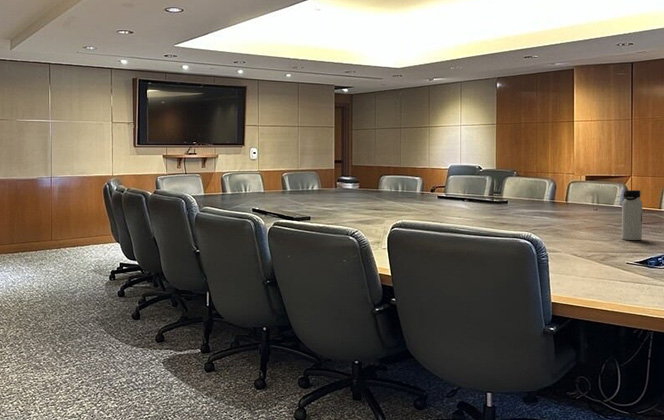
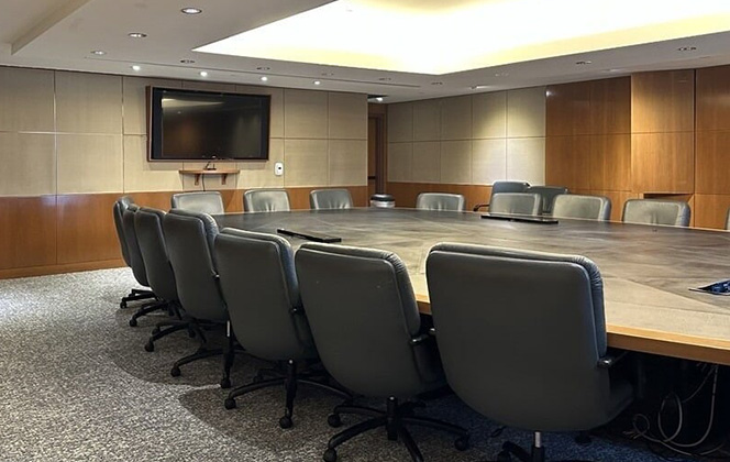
- water bottle [621,189,643,241]
